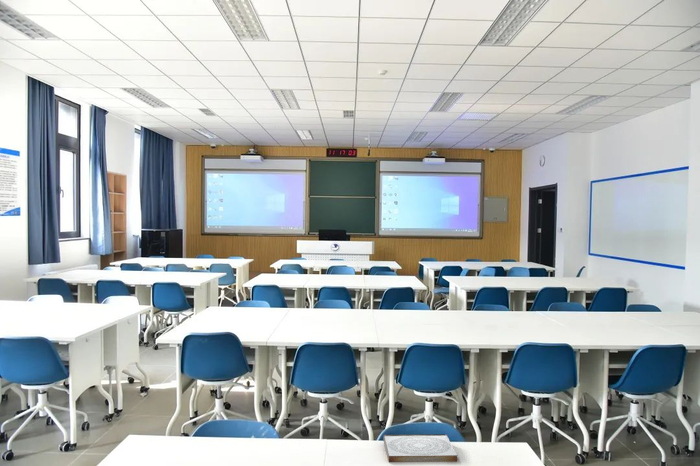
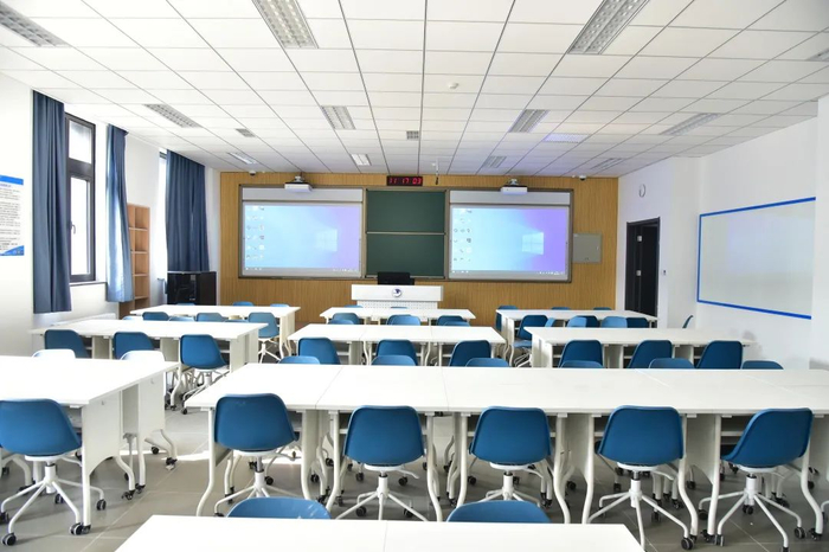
- book [382,433,458,463]
